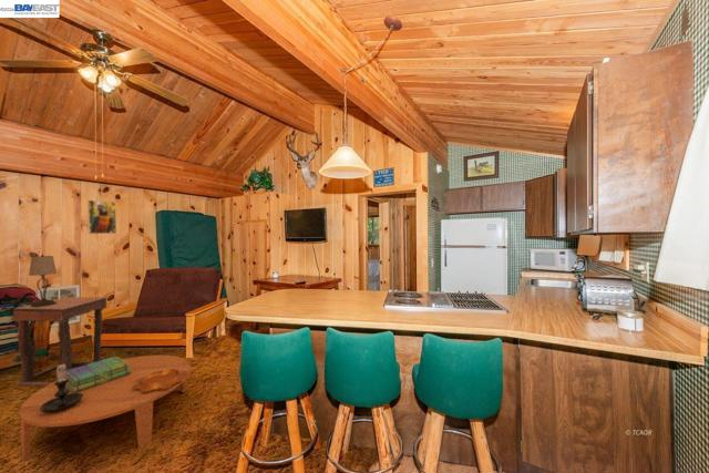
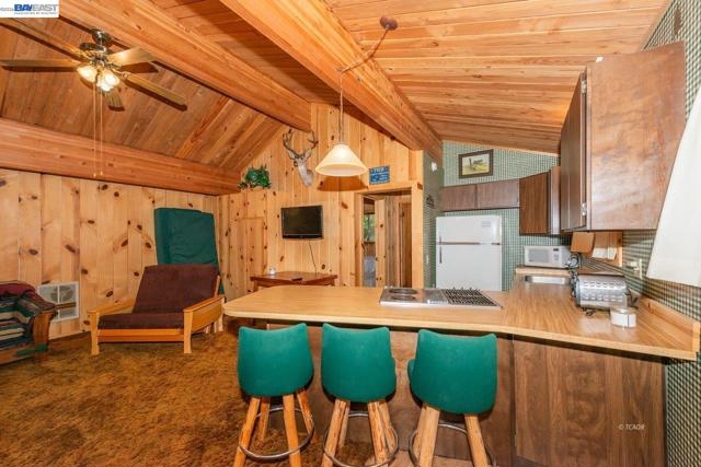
- coffee table [19,354,192,463]
- stack of books [65,356,131,393]
- table lamp [28,254,58,307]
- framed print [86,199,117,235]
- side table [12,296,109,388]
- decorative bowl [132,369,187,391]
- candle holder [40,363,83,413]
